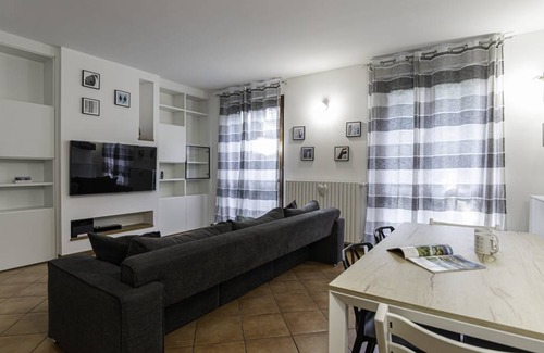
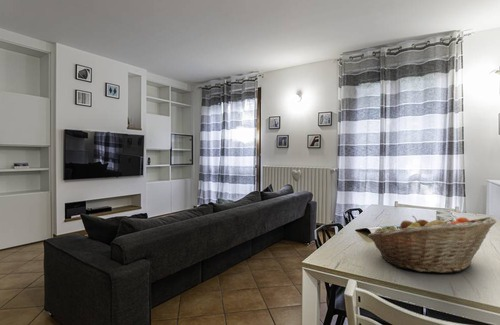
+ fruit basket [366,215,497,274]
